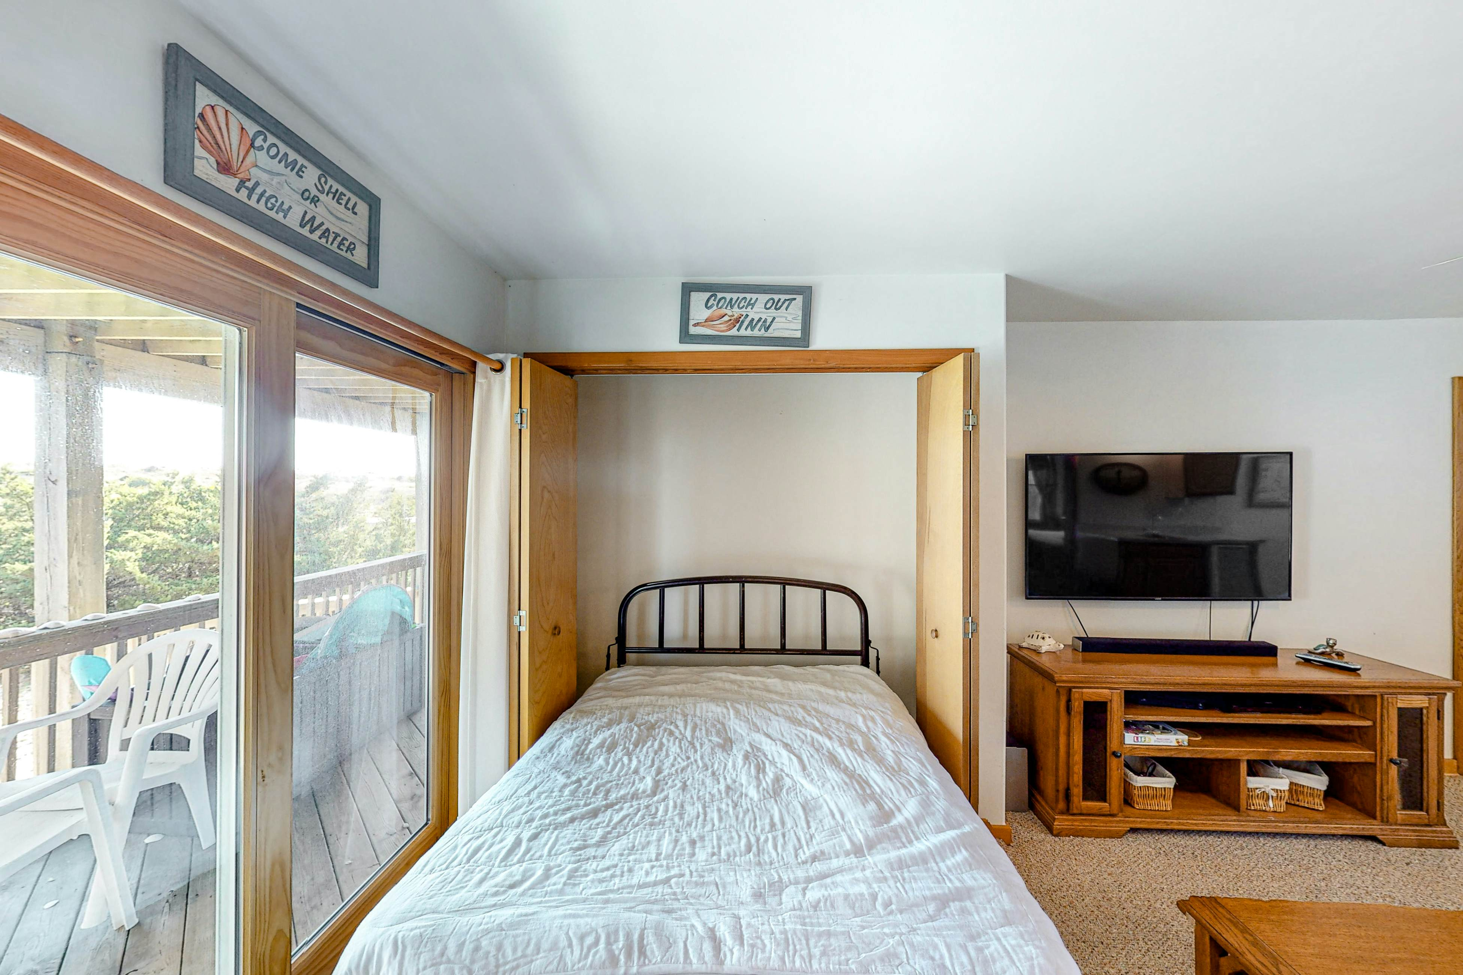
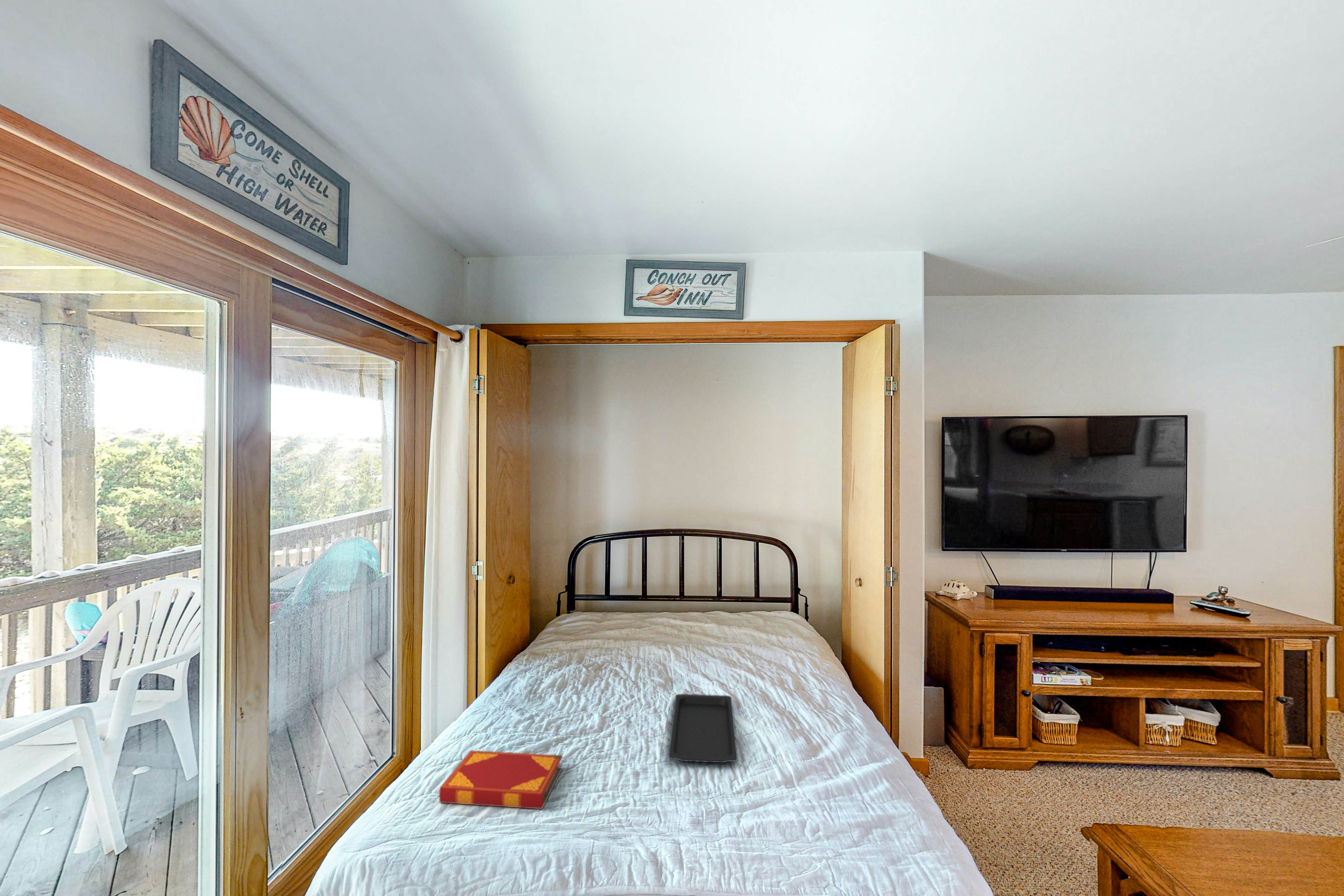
+ hardback book [439,750,563,809]
+ serving tray [668,694,738,763]
